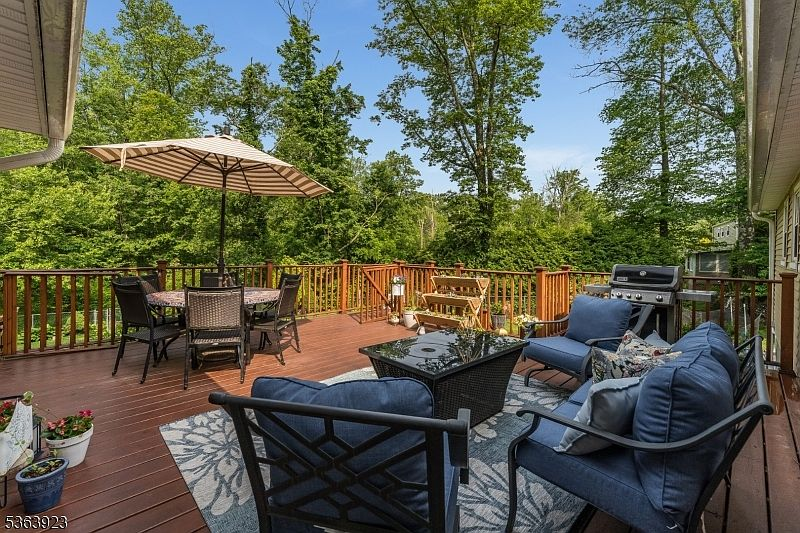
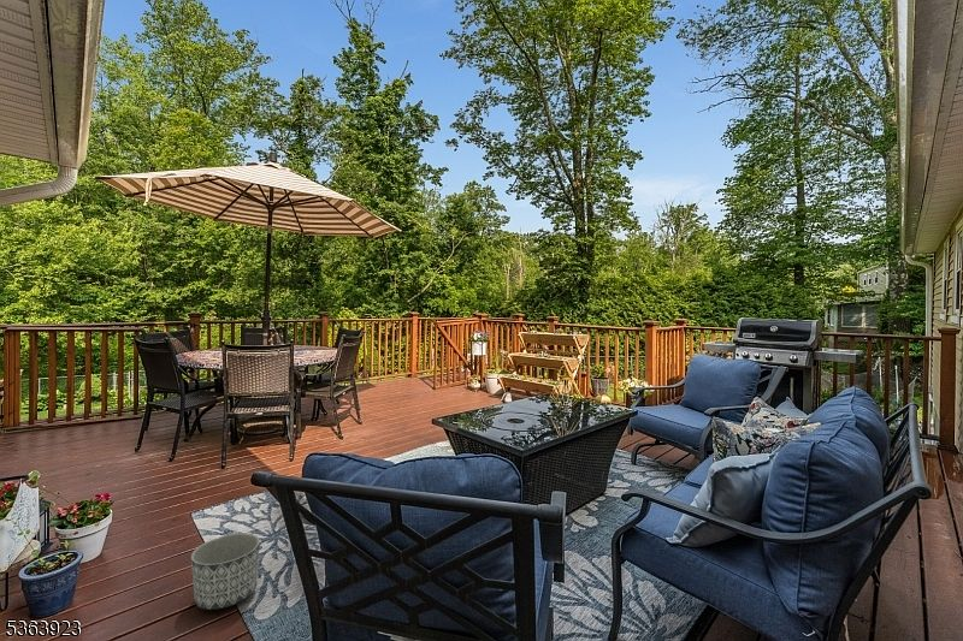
+ planter [190,532,261,611]
